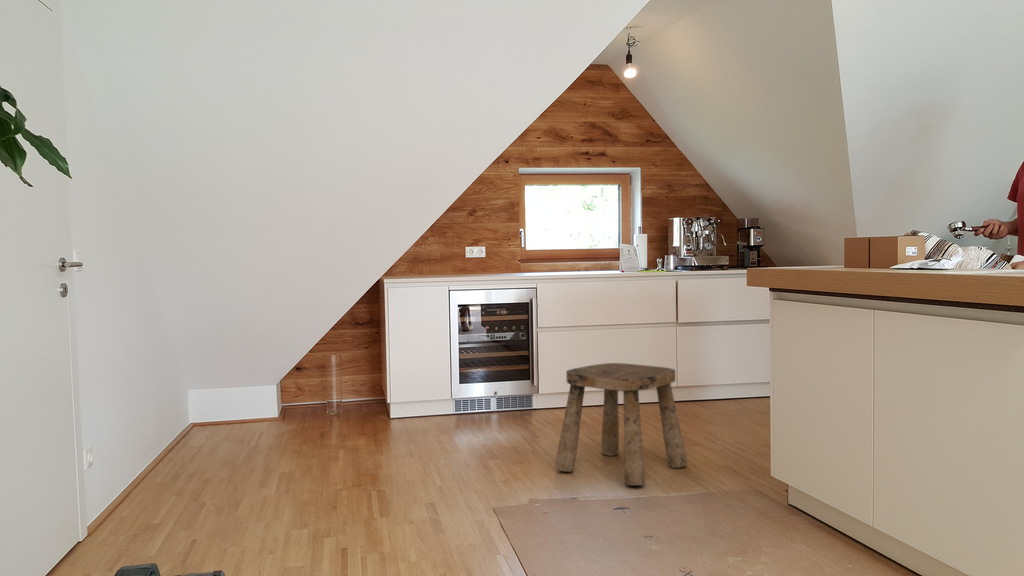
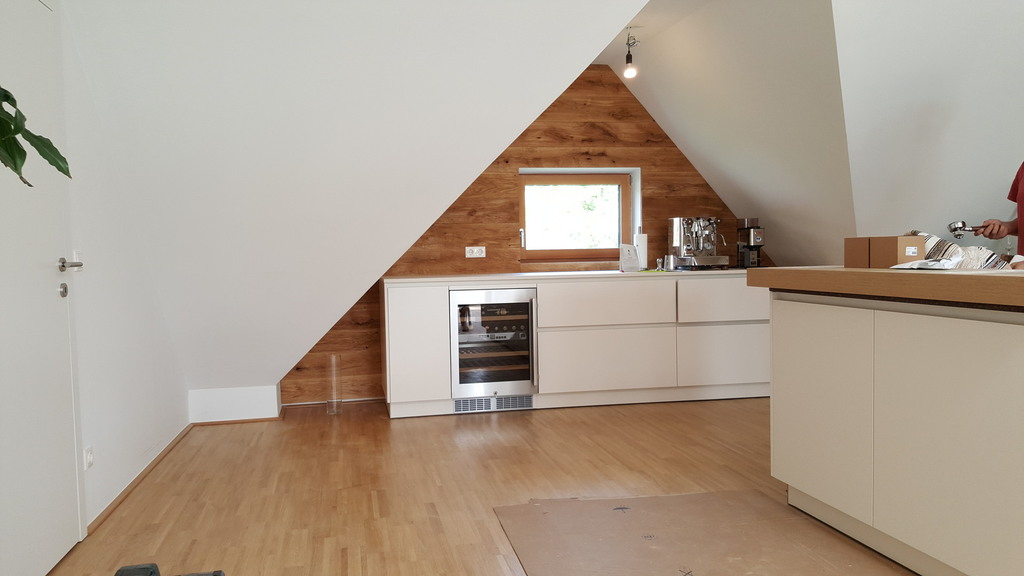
- stool [554,362,688,487]
